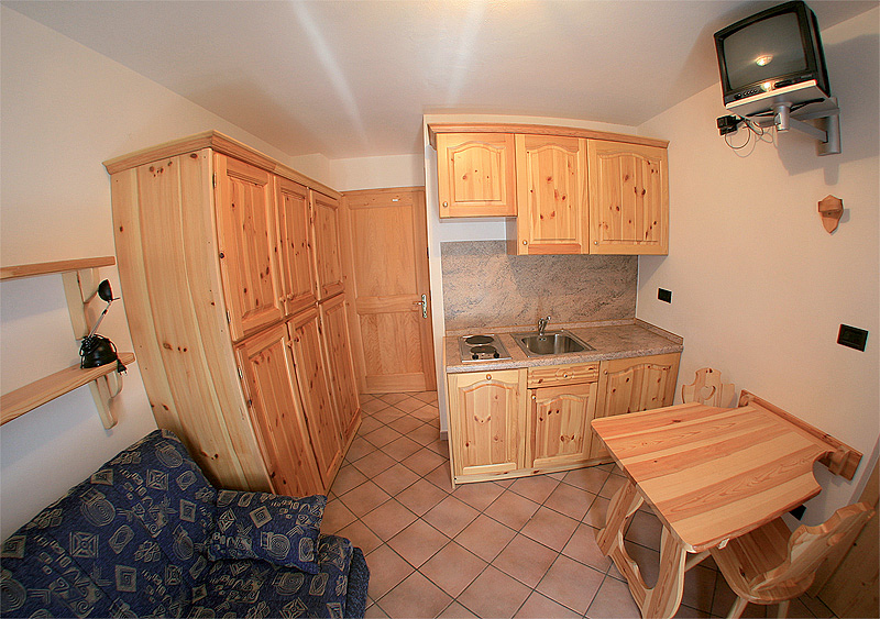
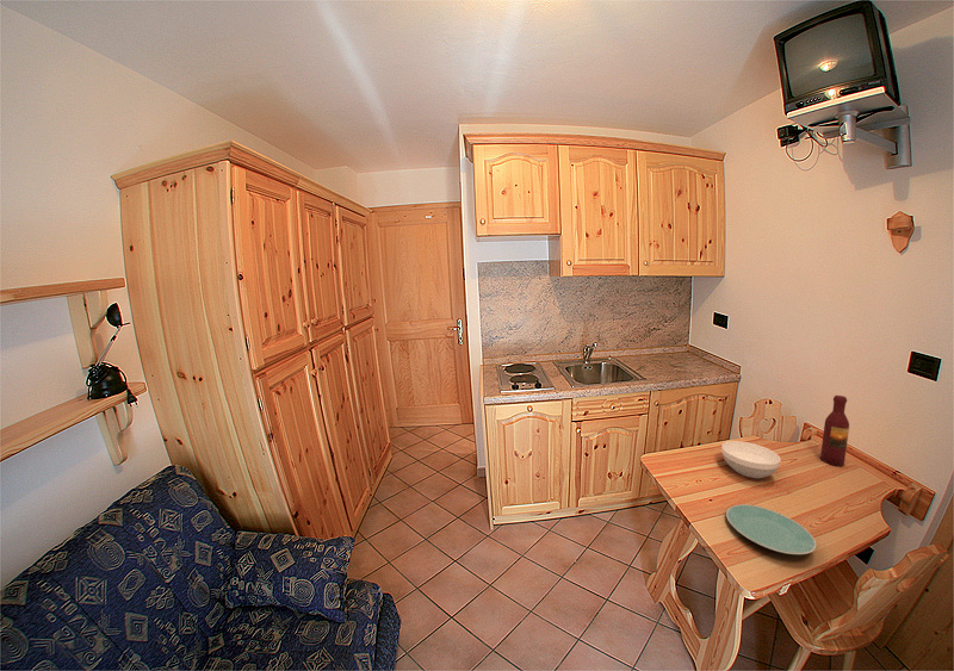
+ wine bottle [819,394,850,467]
+ plate [725,503,817,555]
+ bowl [720,440,781,479]
